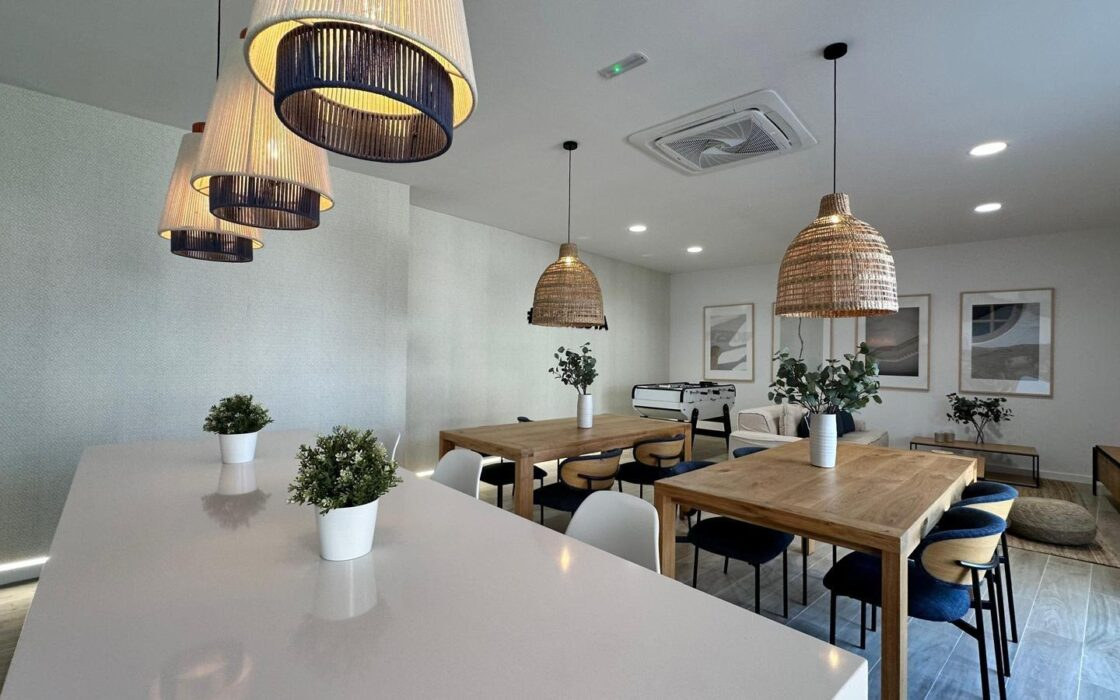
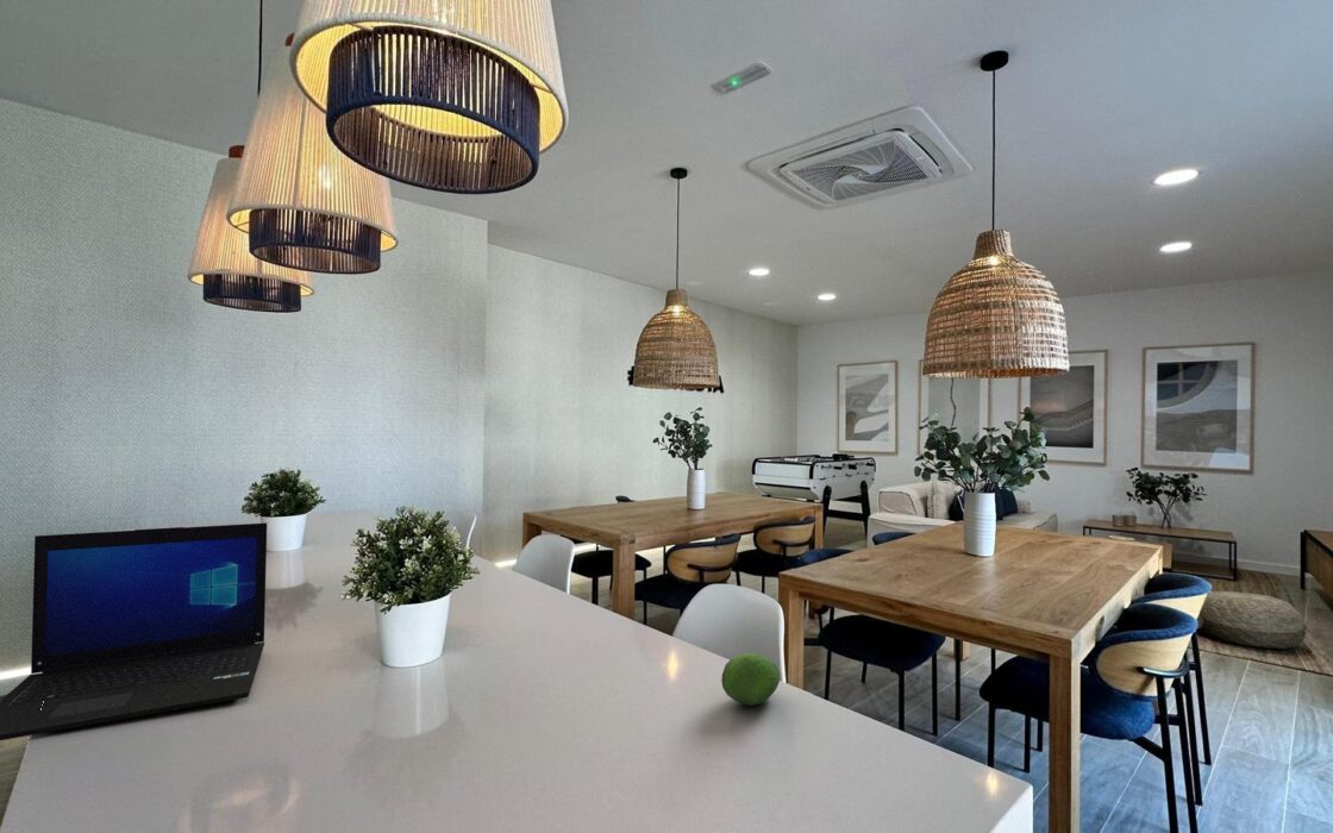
+ fruit [720,652,781,707]
+ laptop [0,521,268,741]
